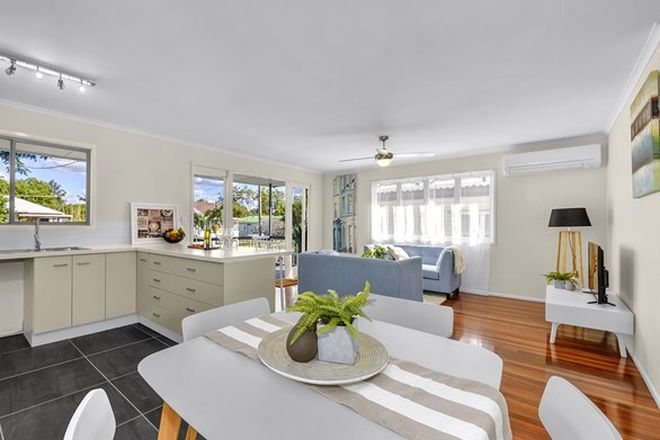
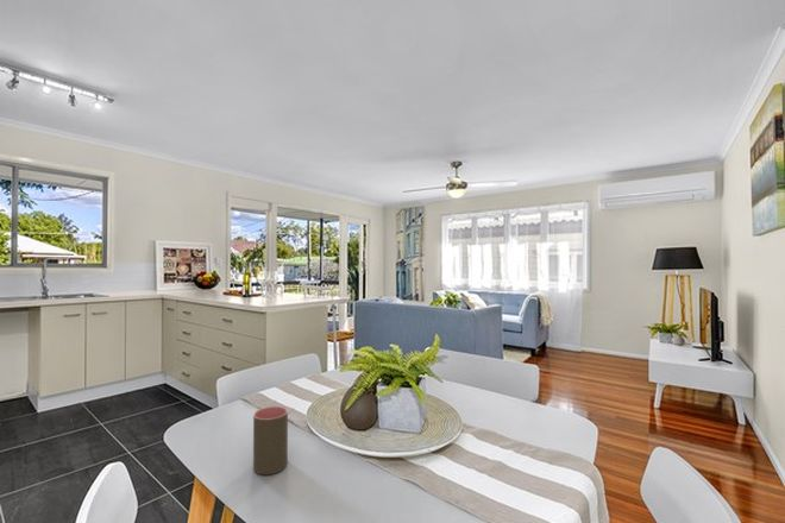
+ cup [252,405,289,475]
